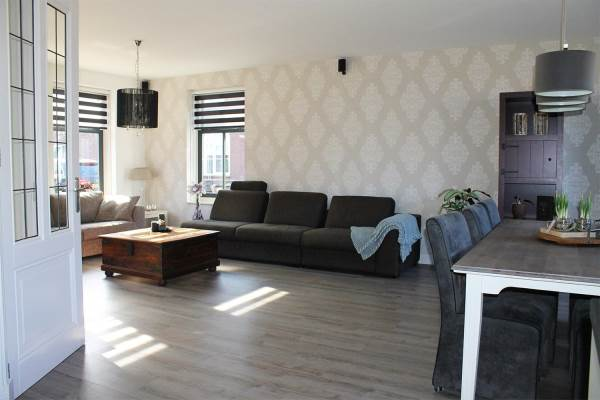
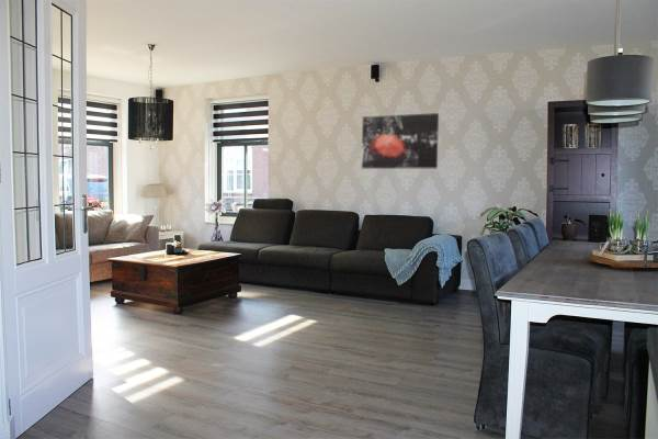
+ wall art [361,112,440,170]
